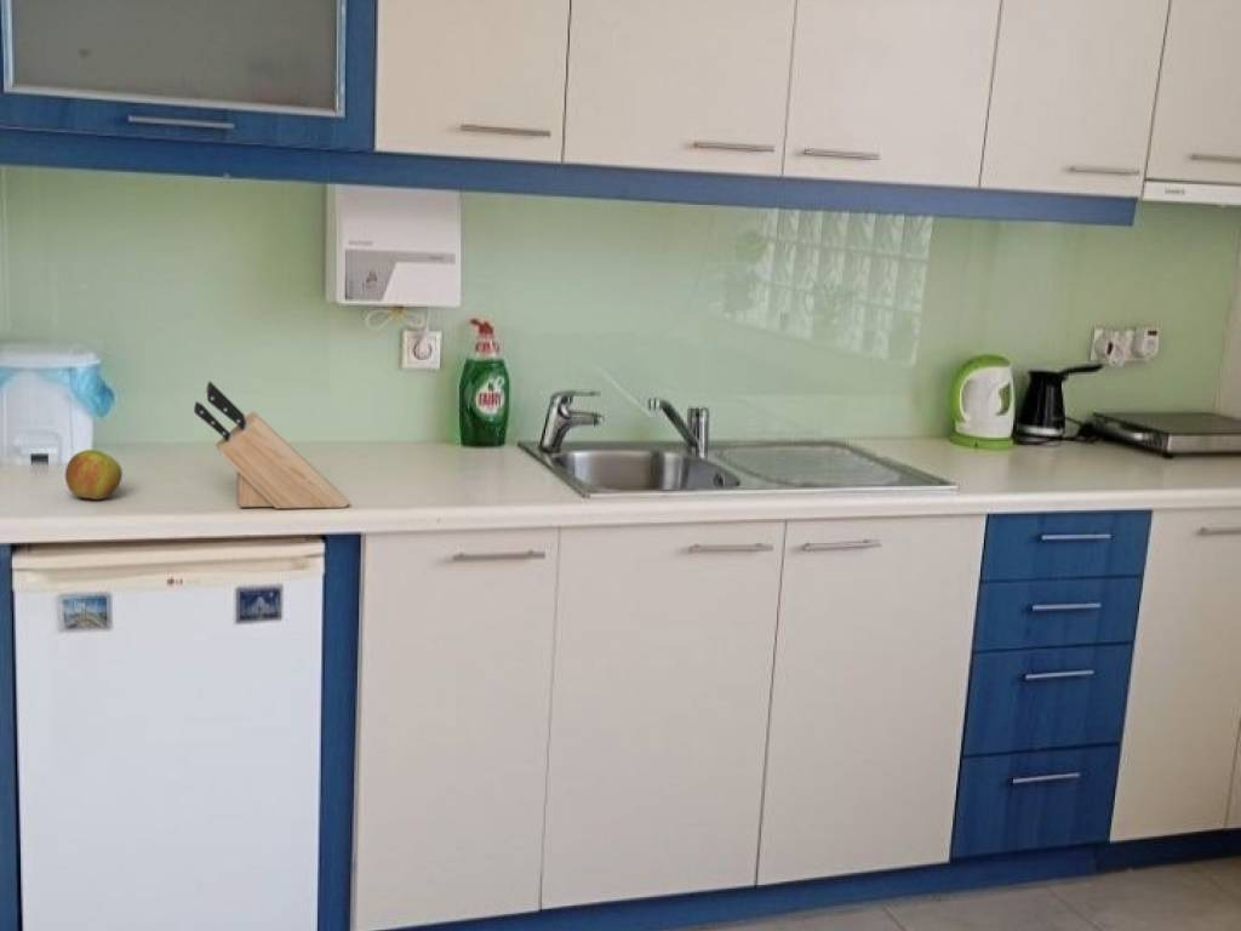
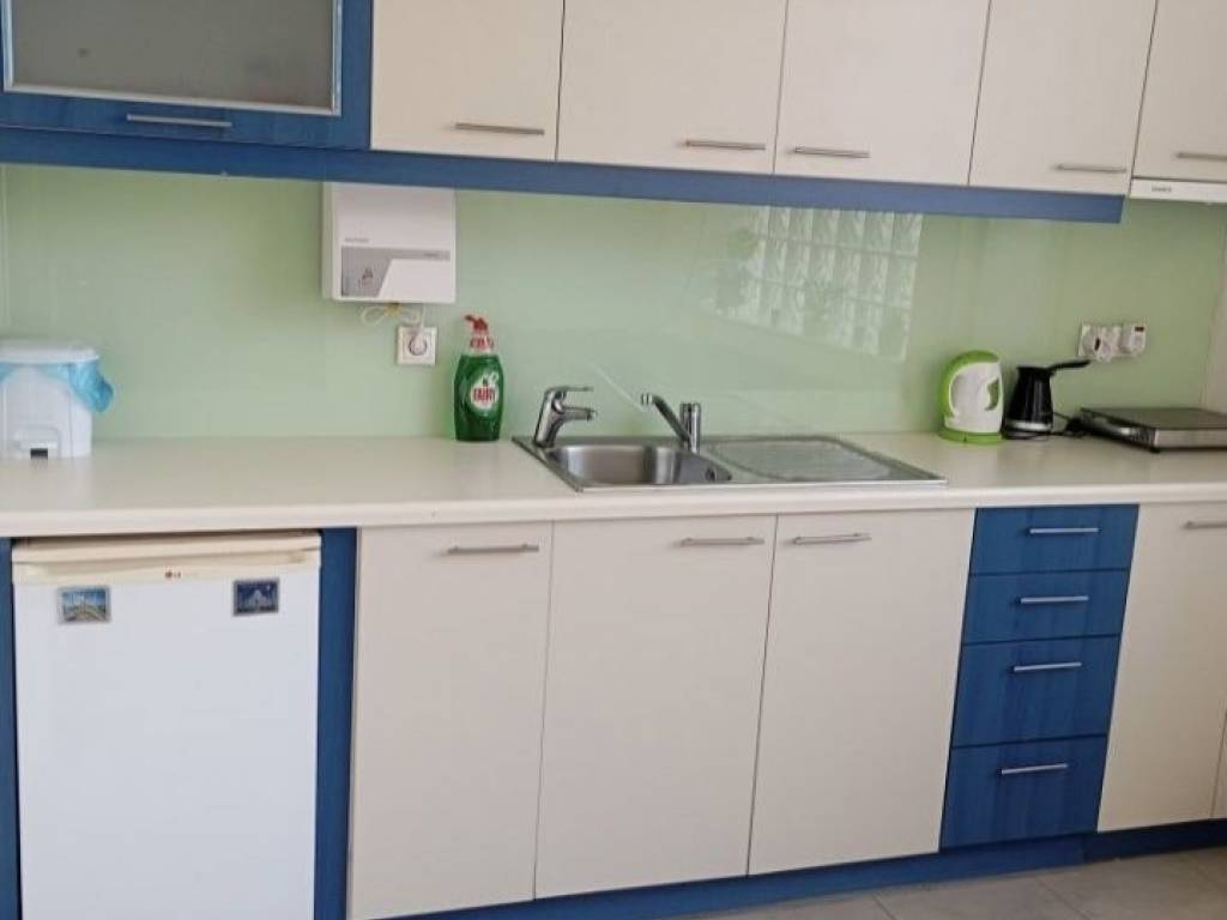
- apple [64,449,124,501]
- knife block [193,381,350,510]
